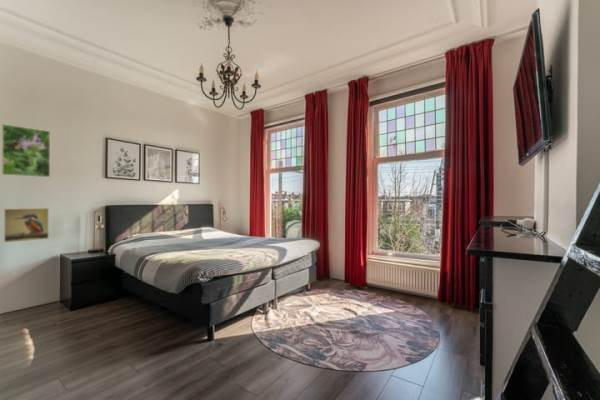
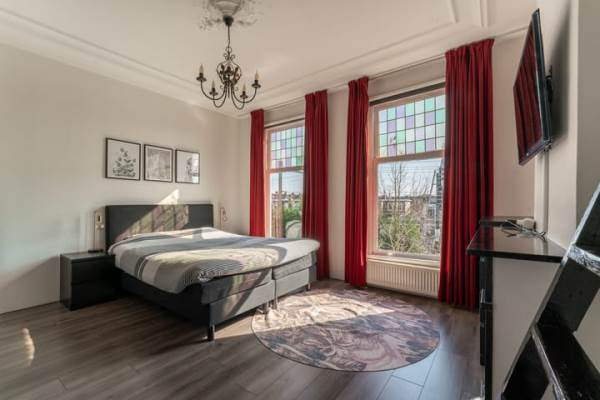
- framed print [3,207,50,244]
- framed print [1,123,51,178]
